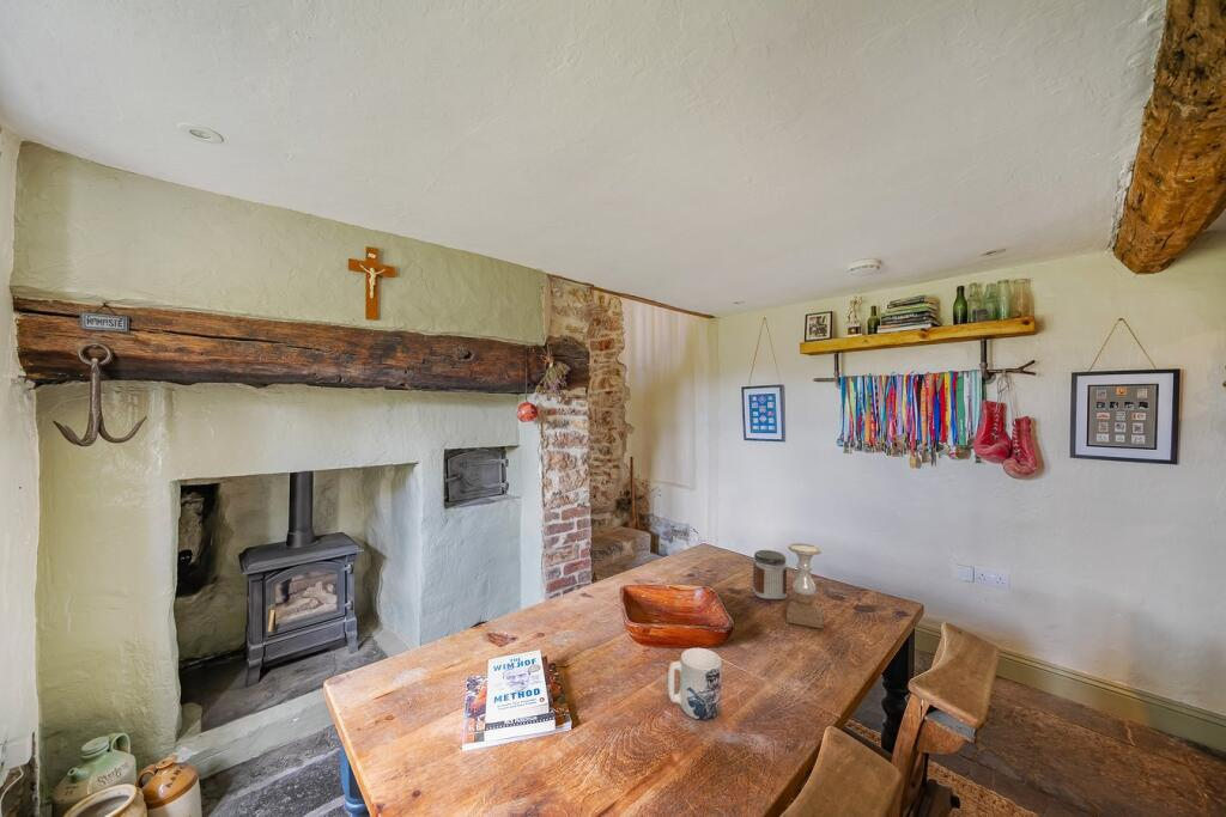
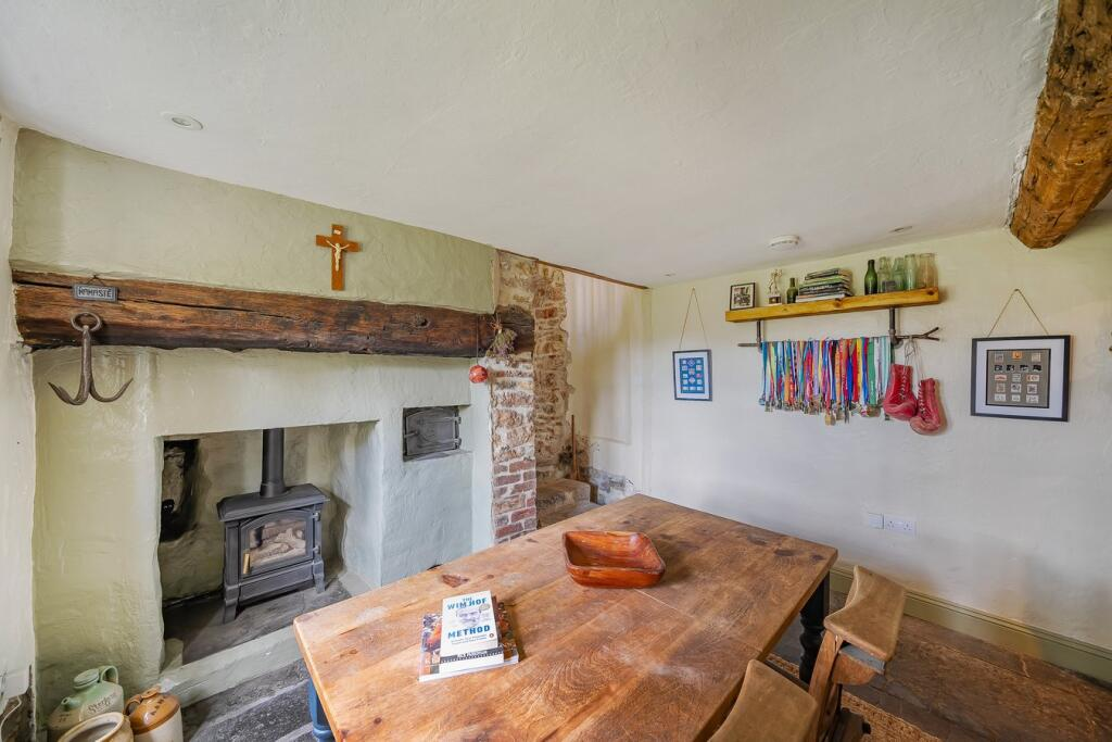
- mug [667,647,723,721]
- candle holder [785,542,824,629]
- jar [751,549,789,600]
